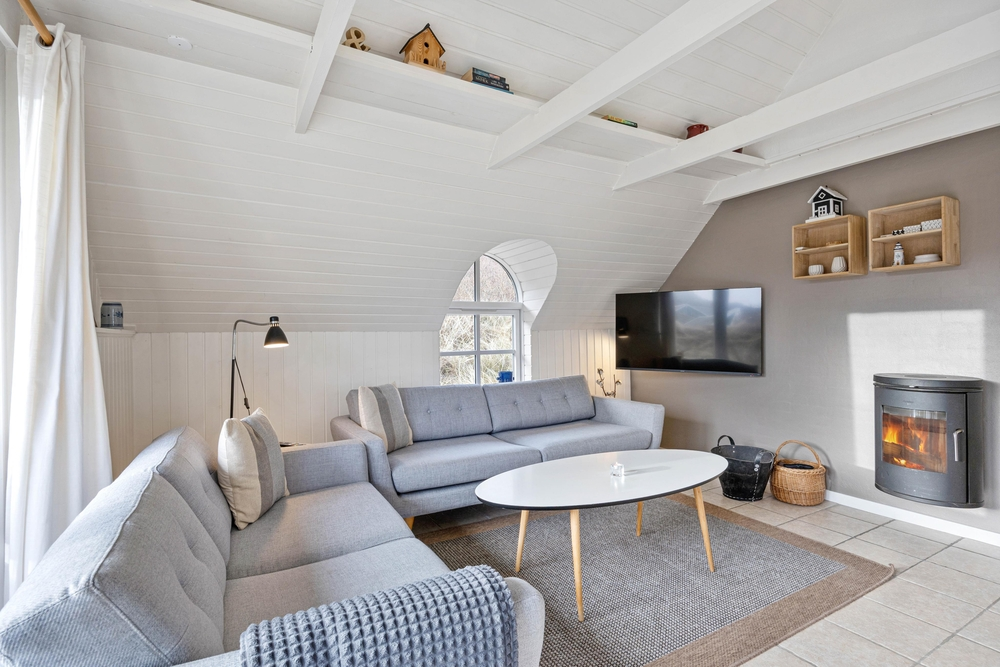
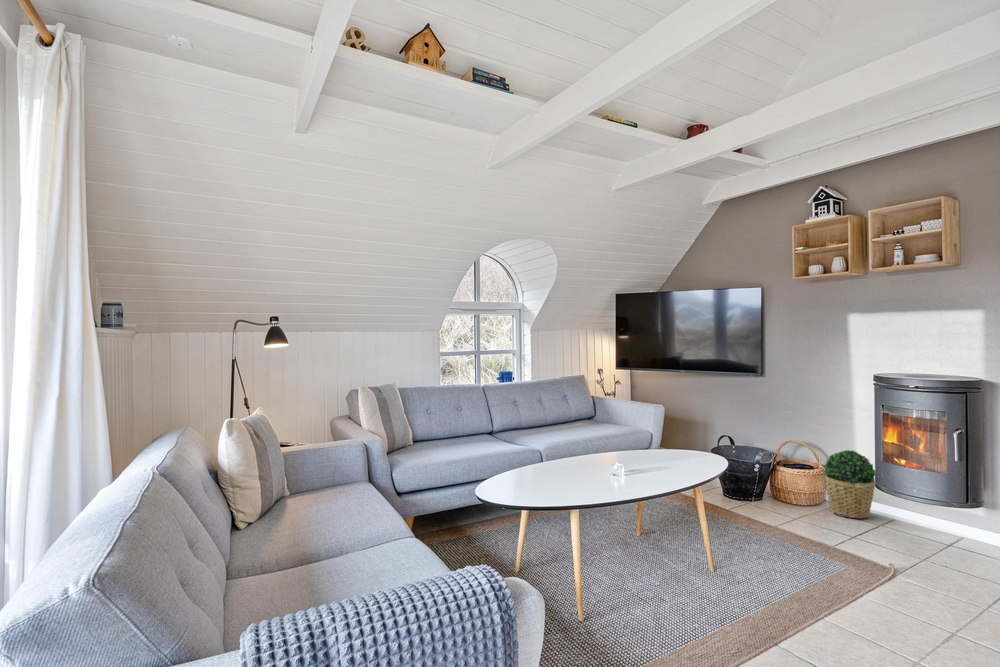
+ potted plant [823,449,877,519]
